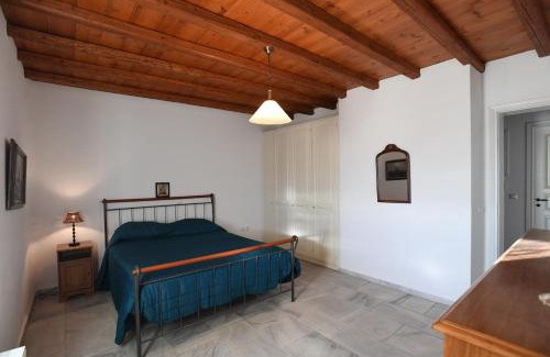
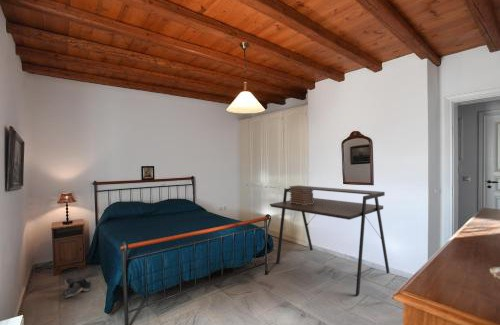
+ desk [269,185,391,296]
+ book stack [288,184,314,205]
+ shoe [61,275,92,299]
